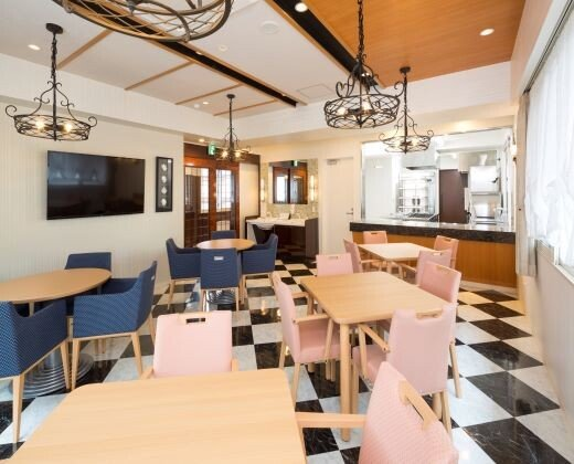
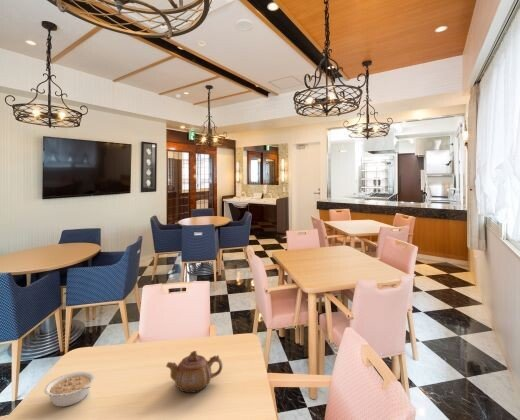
+ legume [43,371,96,407]
+ teapot [165,350,224,394]
